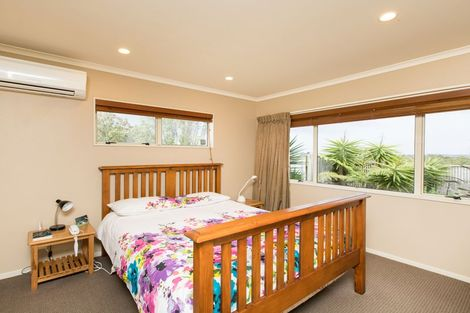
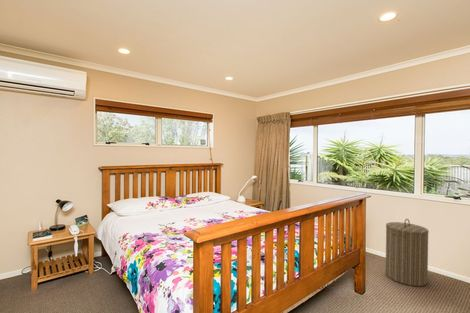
+ laundry hamper [385,218,430,287]
